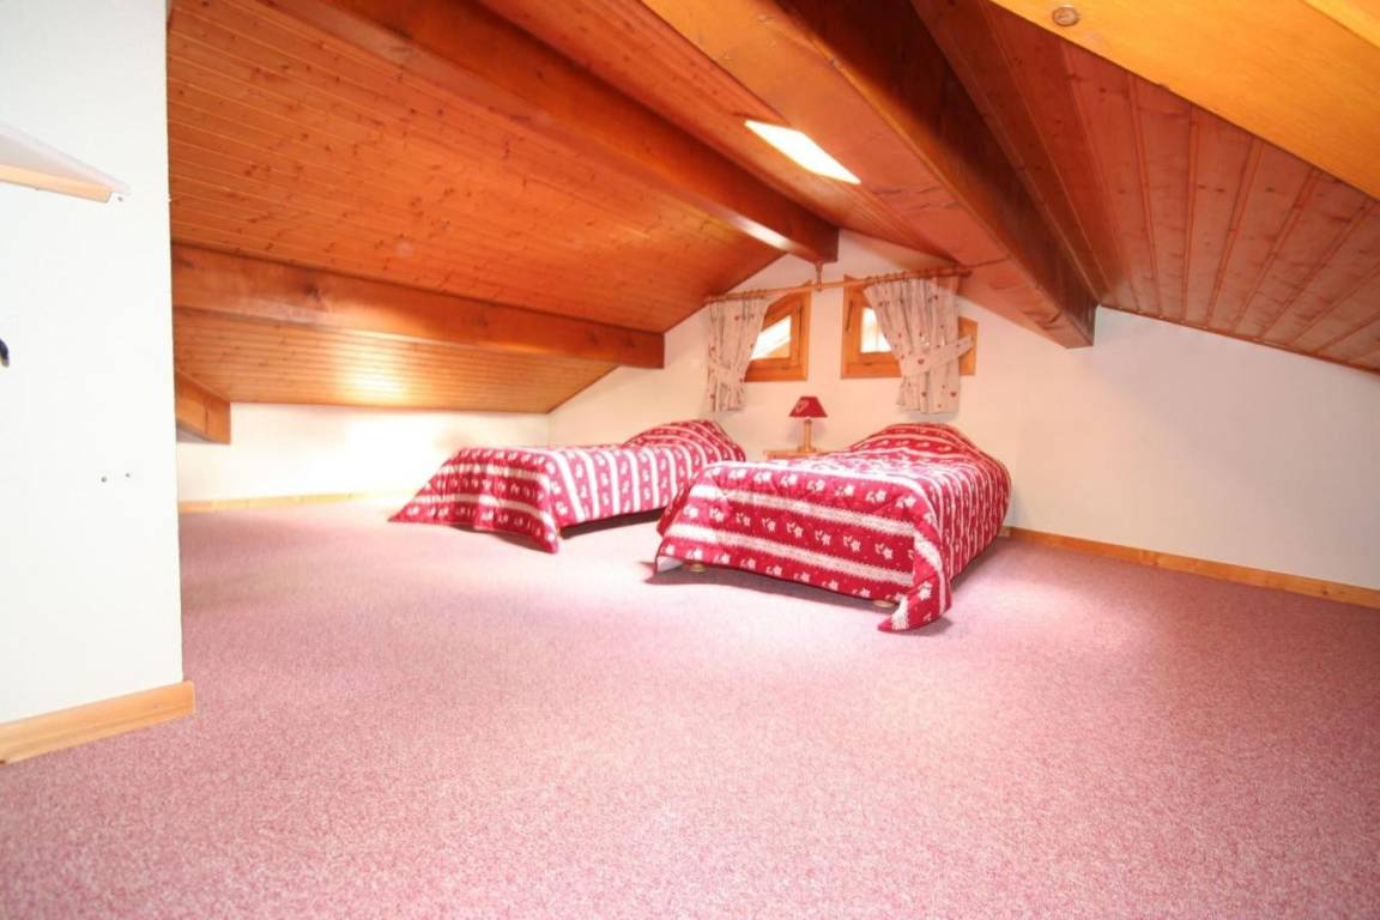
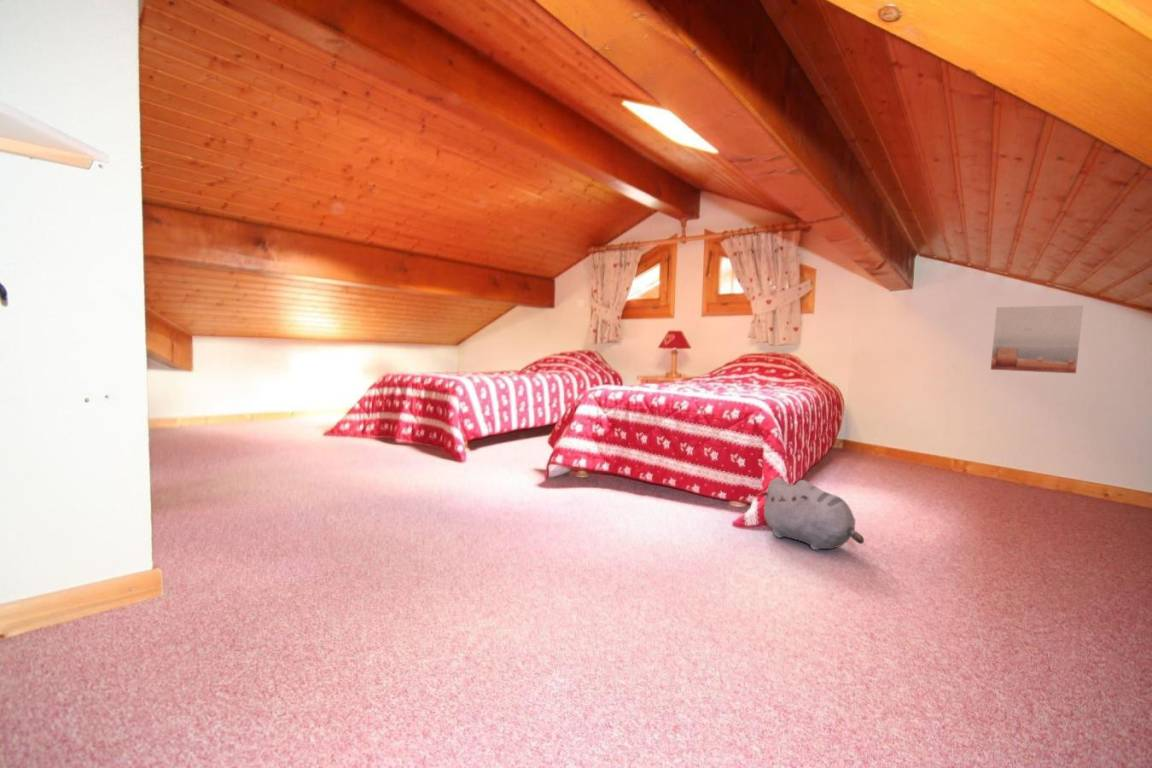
+ wall art [990,304,1084,374]
+ plush toy [759,476,865,551]
